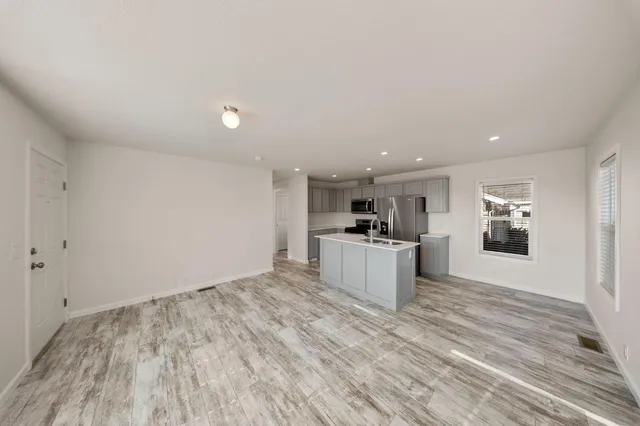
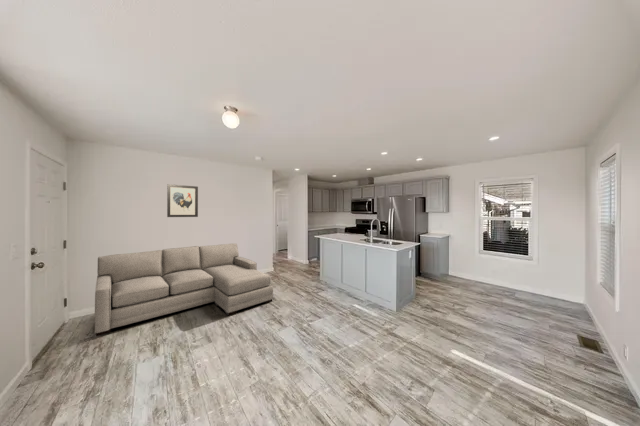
+ wall art [166,183,199,218]
+ sofa [93,243,274,337]
